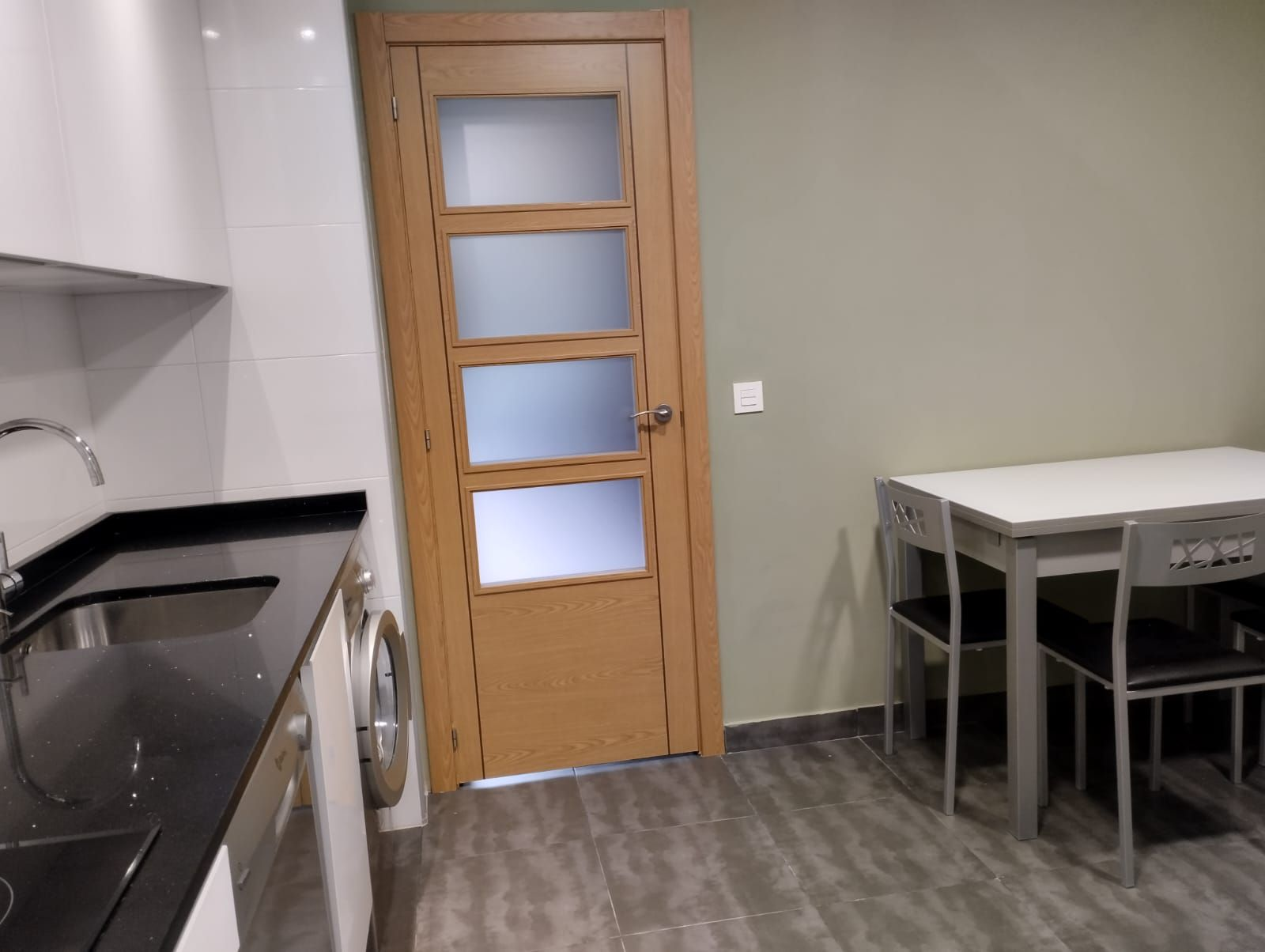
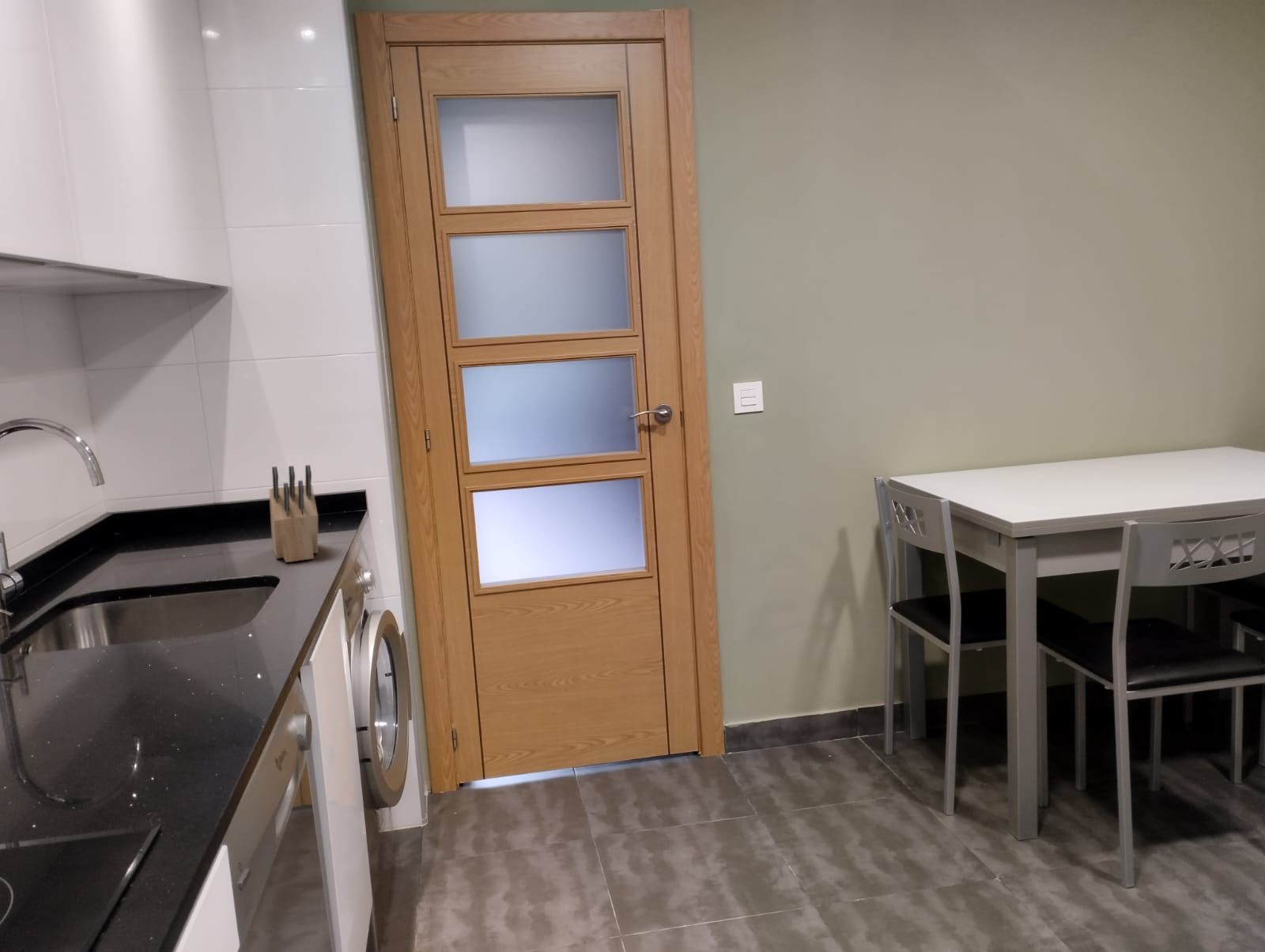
+ knife block [269,464,319,563]
